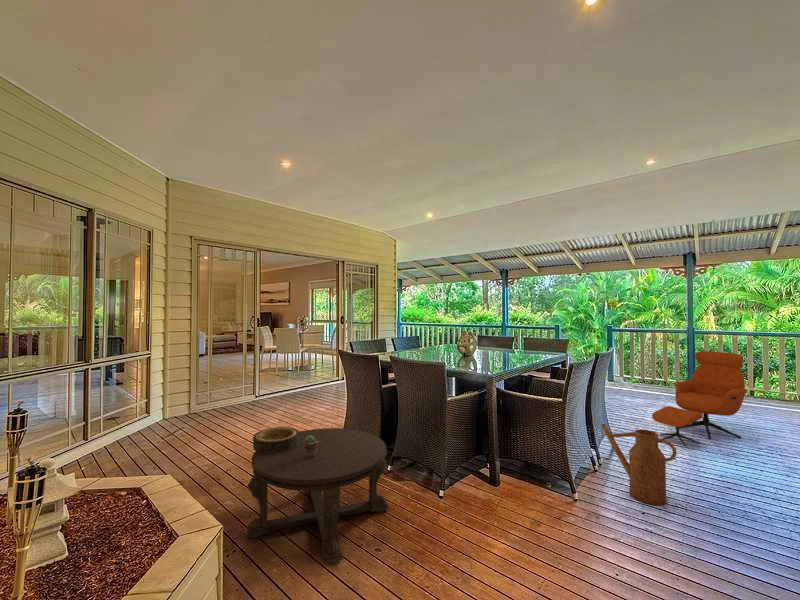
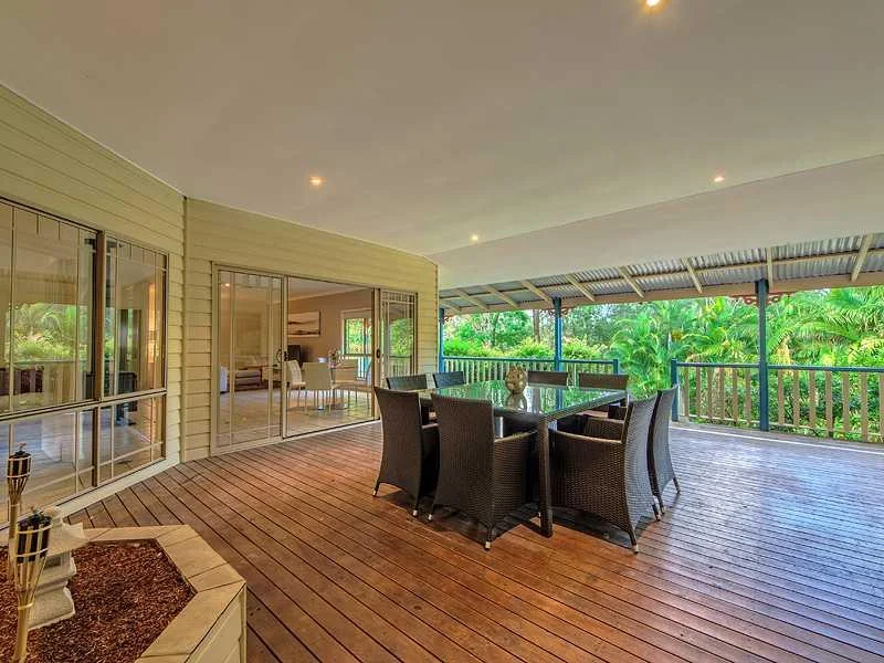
- lounge chair [651,350,748,447]
- coffee table [246,427,390,566]
- watering can [600,423,678,506]
- potted succulent [303,435,319,458]
- wooden bowl [252,426,300,453]
